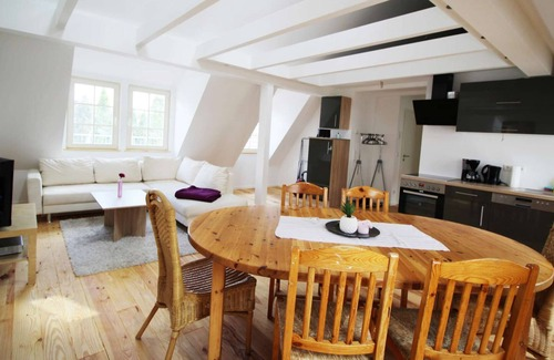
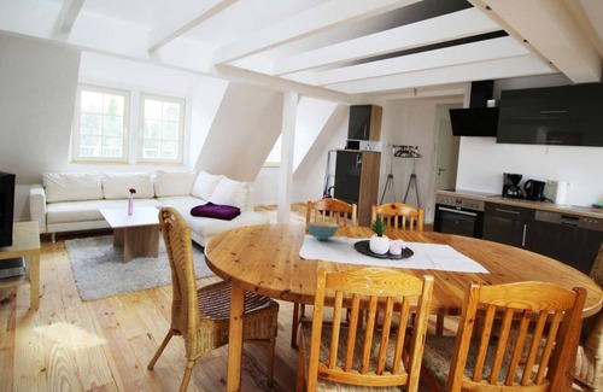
+ cereal bowl [306,220,340,241]
